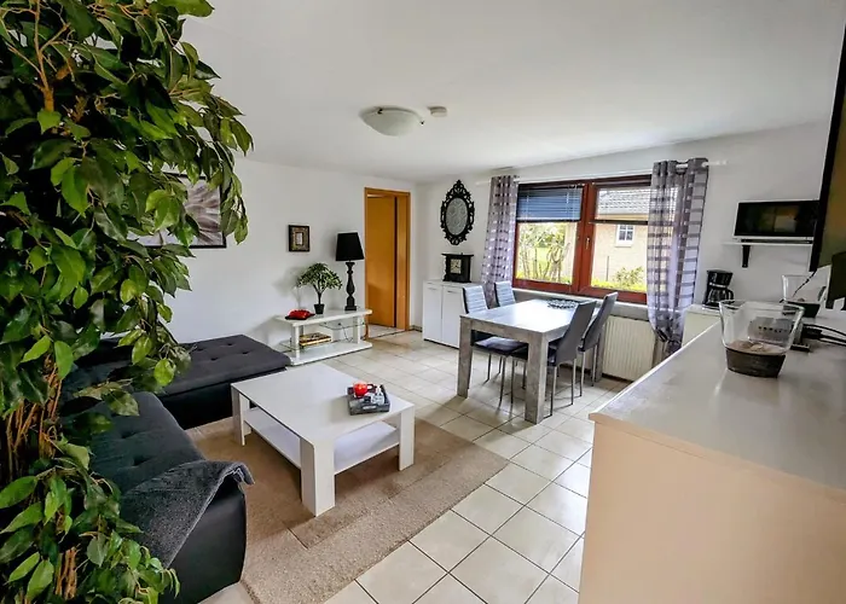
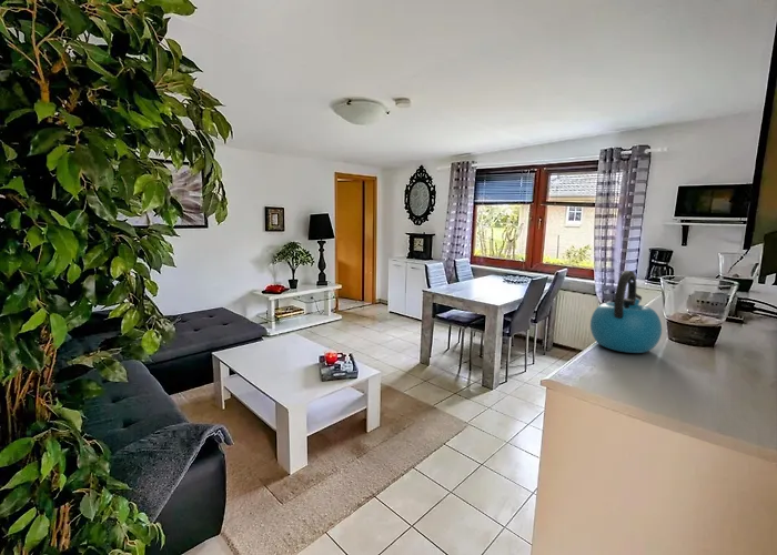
+ kettle [589,270,663,354]
